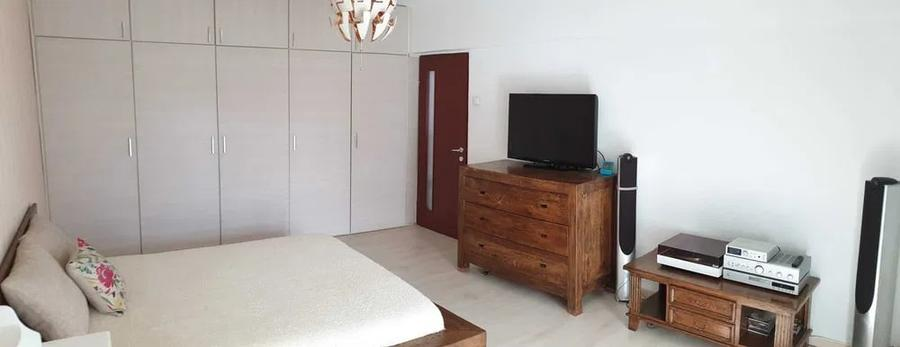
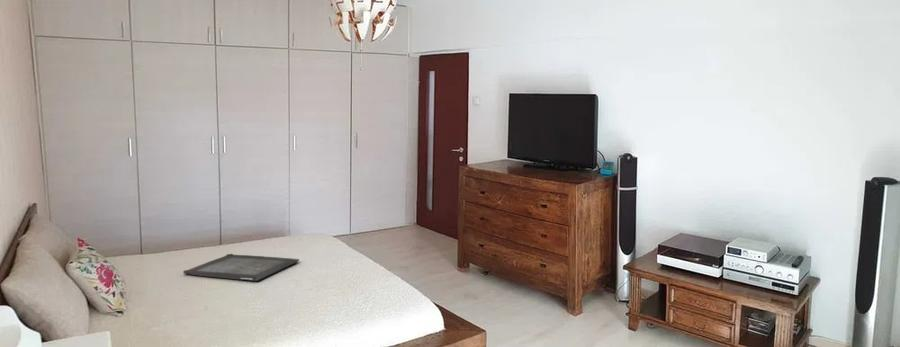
+ serving tray [182,253,300,282]
